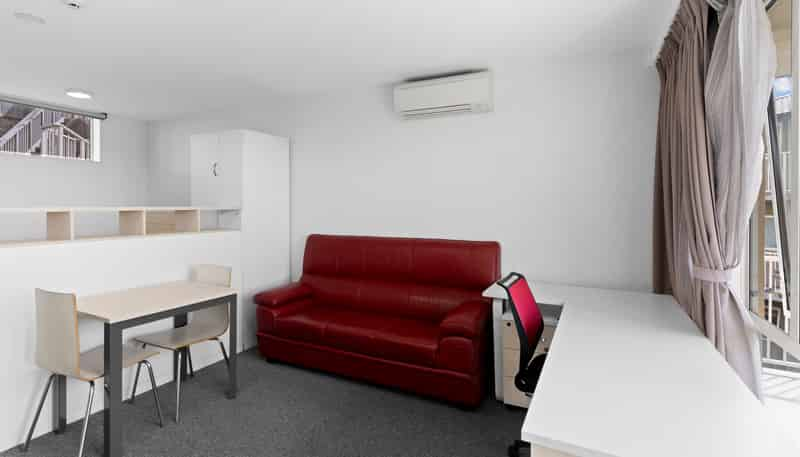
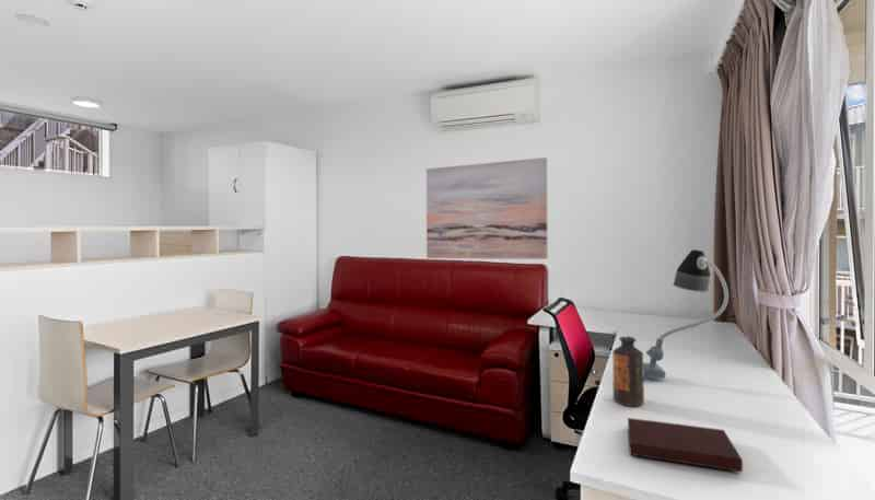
+ desk lamp [643,248,730,380]
+ wall art [425,156,549,260]
+ notebook [627,417,744,473]
+ bottle [611,336,645,407]
